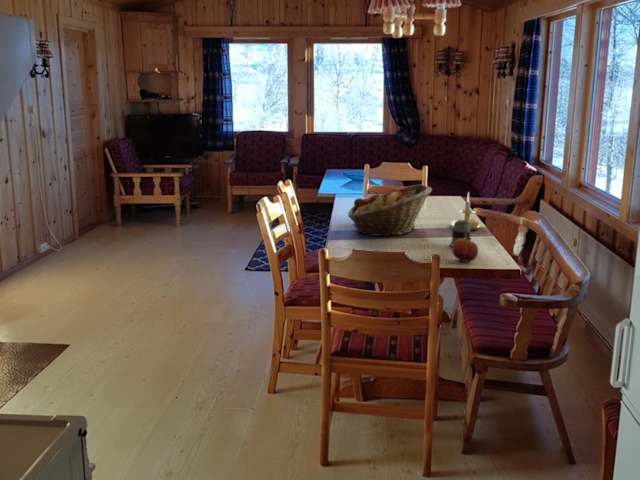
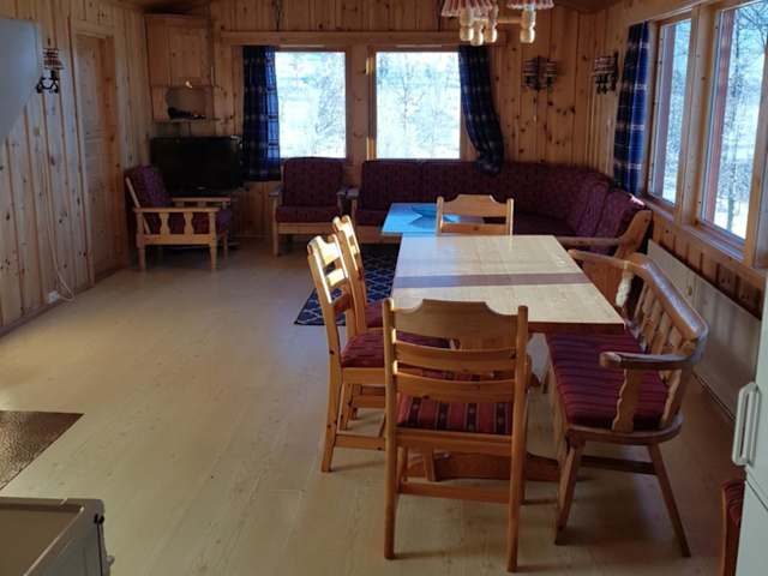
- mug [449,221,472,247]
- fruit [451,237,479,263]
- fruit basket [347,183,433,237]
- candle holder [451,191,483,231]
